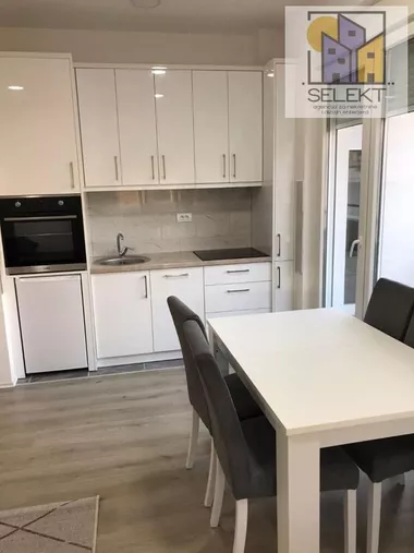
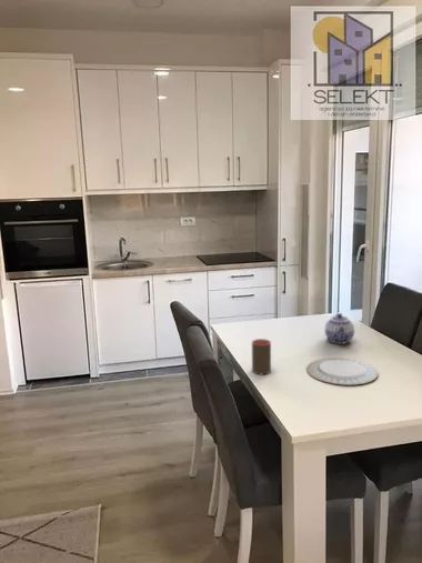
+ teapot [324,312,355,345]
+ cup [251,338,272,375]
+ chinaware [305,356,379,386]
